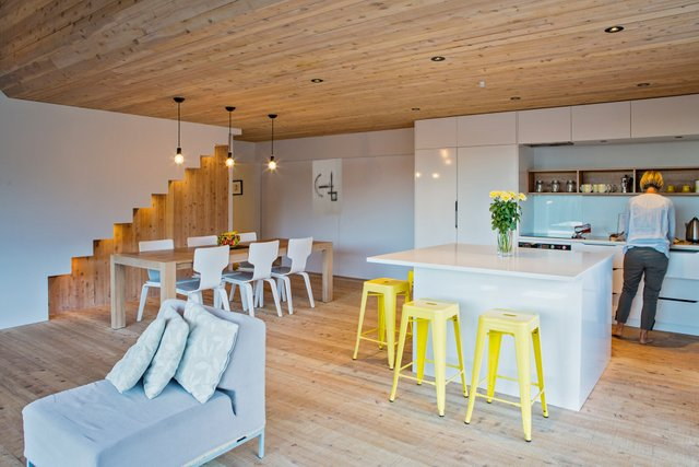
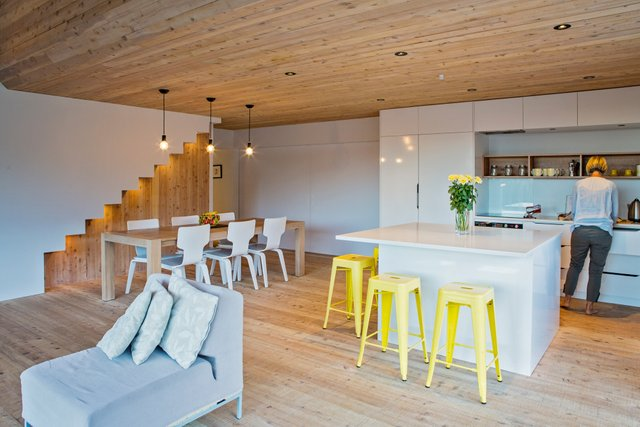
- wall art [311,157,343,217]
